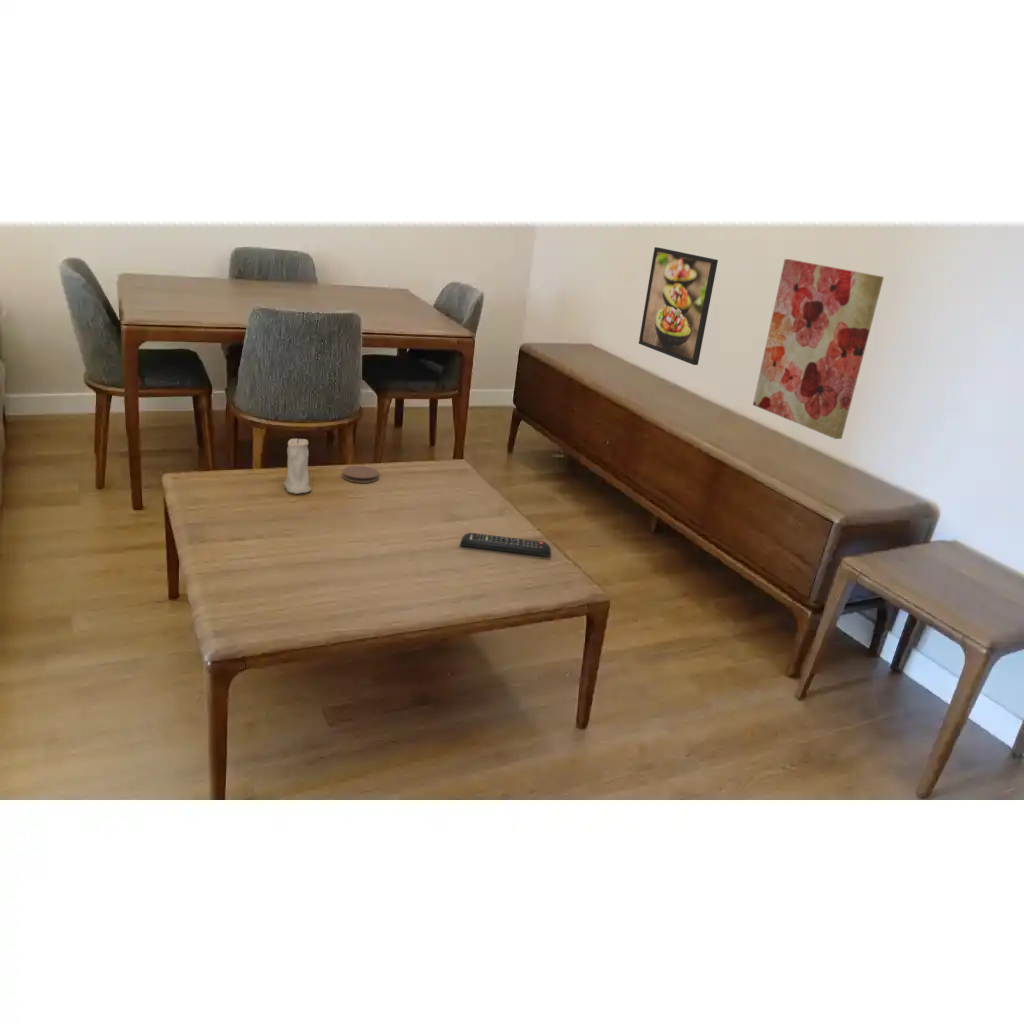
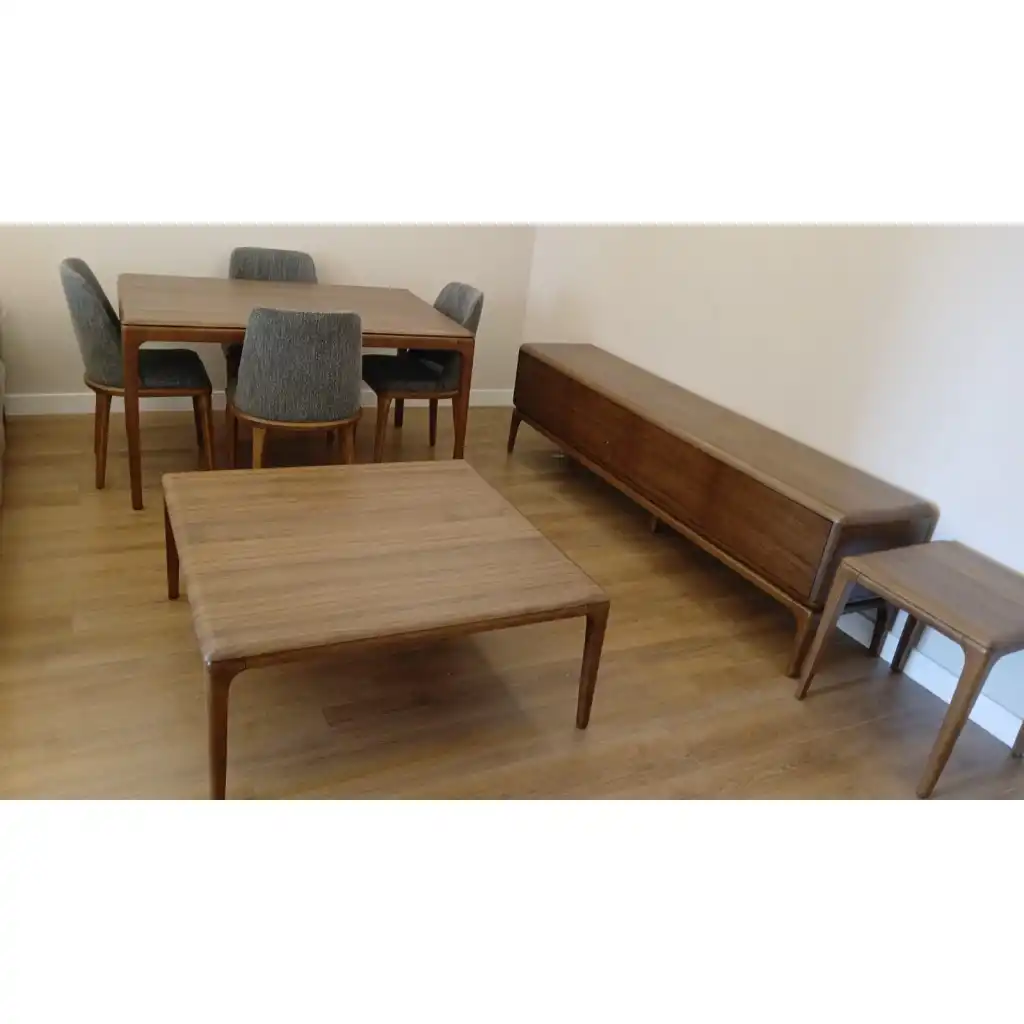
- candle [283,434,312,495]
- coaster [341,465,380,484]
- remote control [459,532,552,558]
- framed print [638,246,719,366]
- wall art [752,258,885,440]
